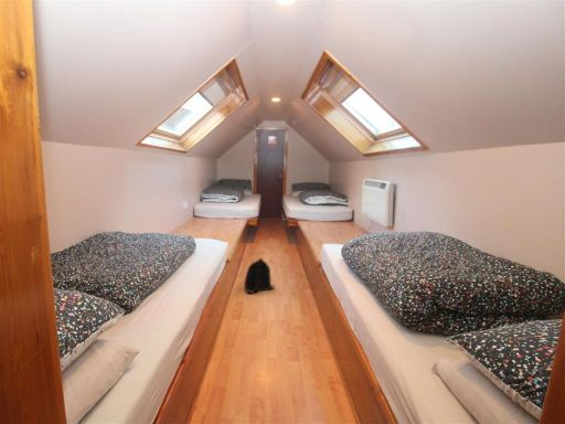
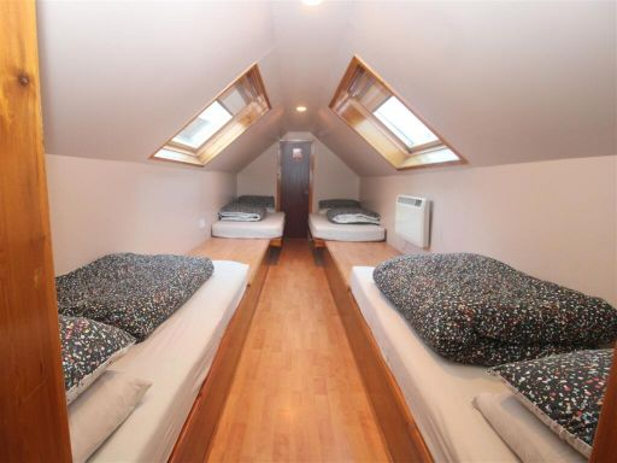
- backpack [243,257,276,295]
